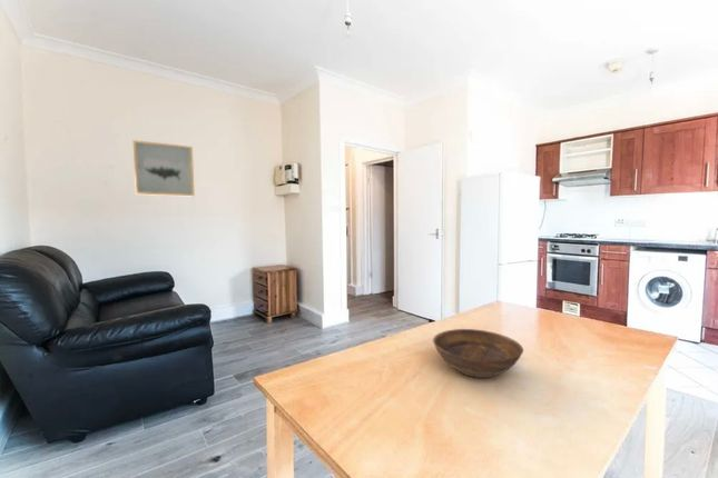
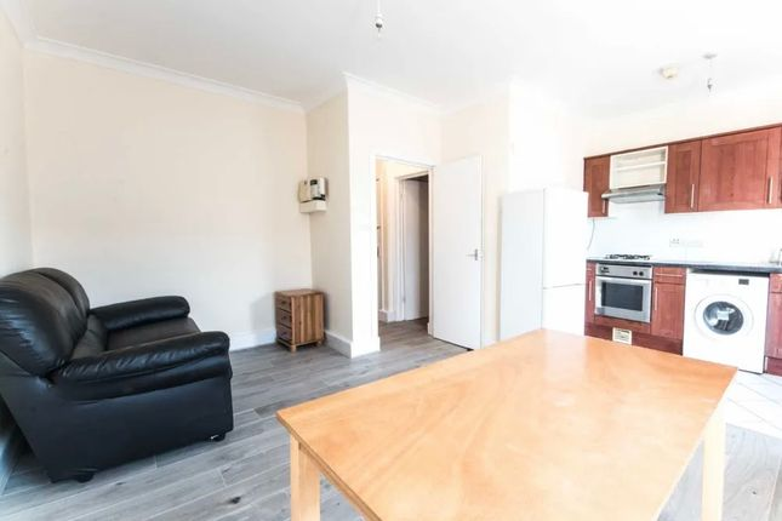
- bowl [432,328,524,379]
- wall art [132,139,196,198]
